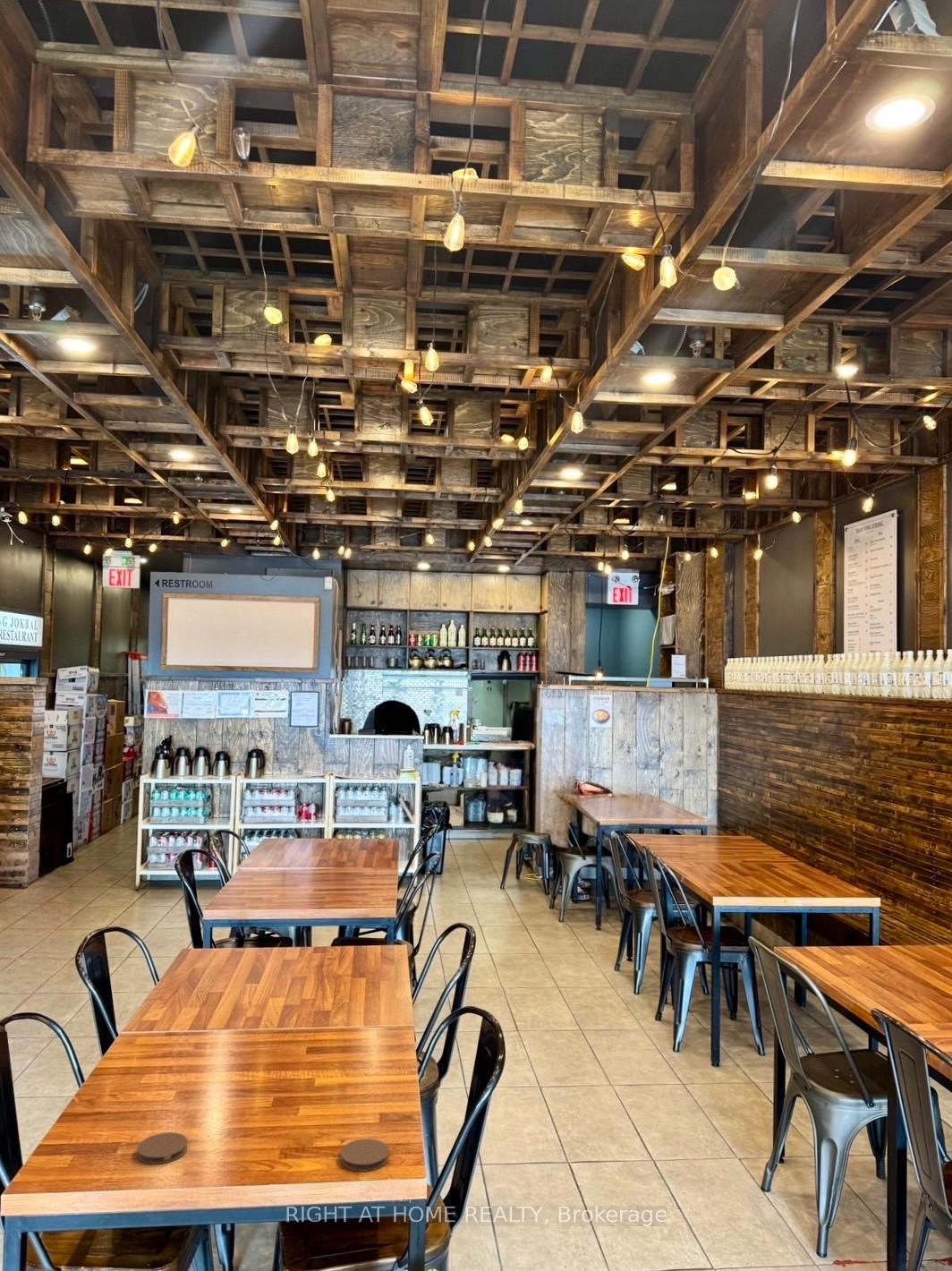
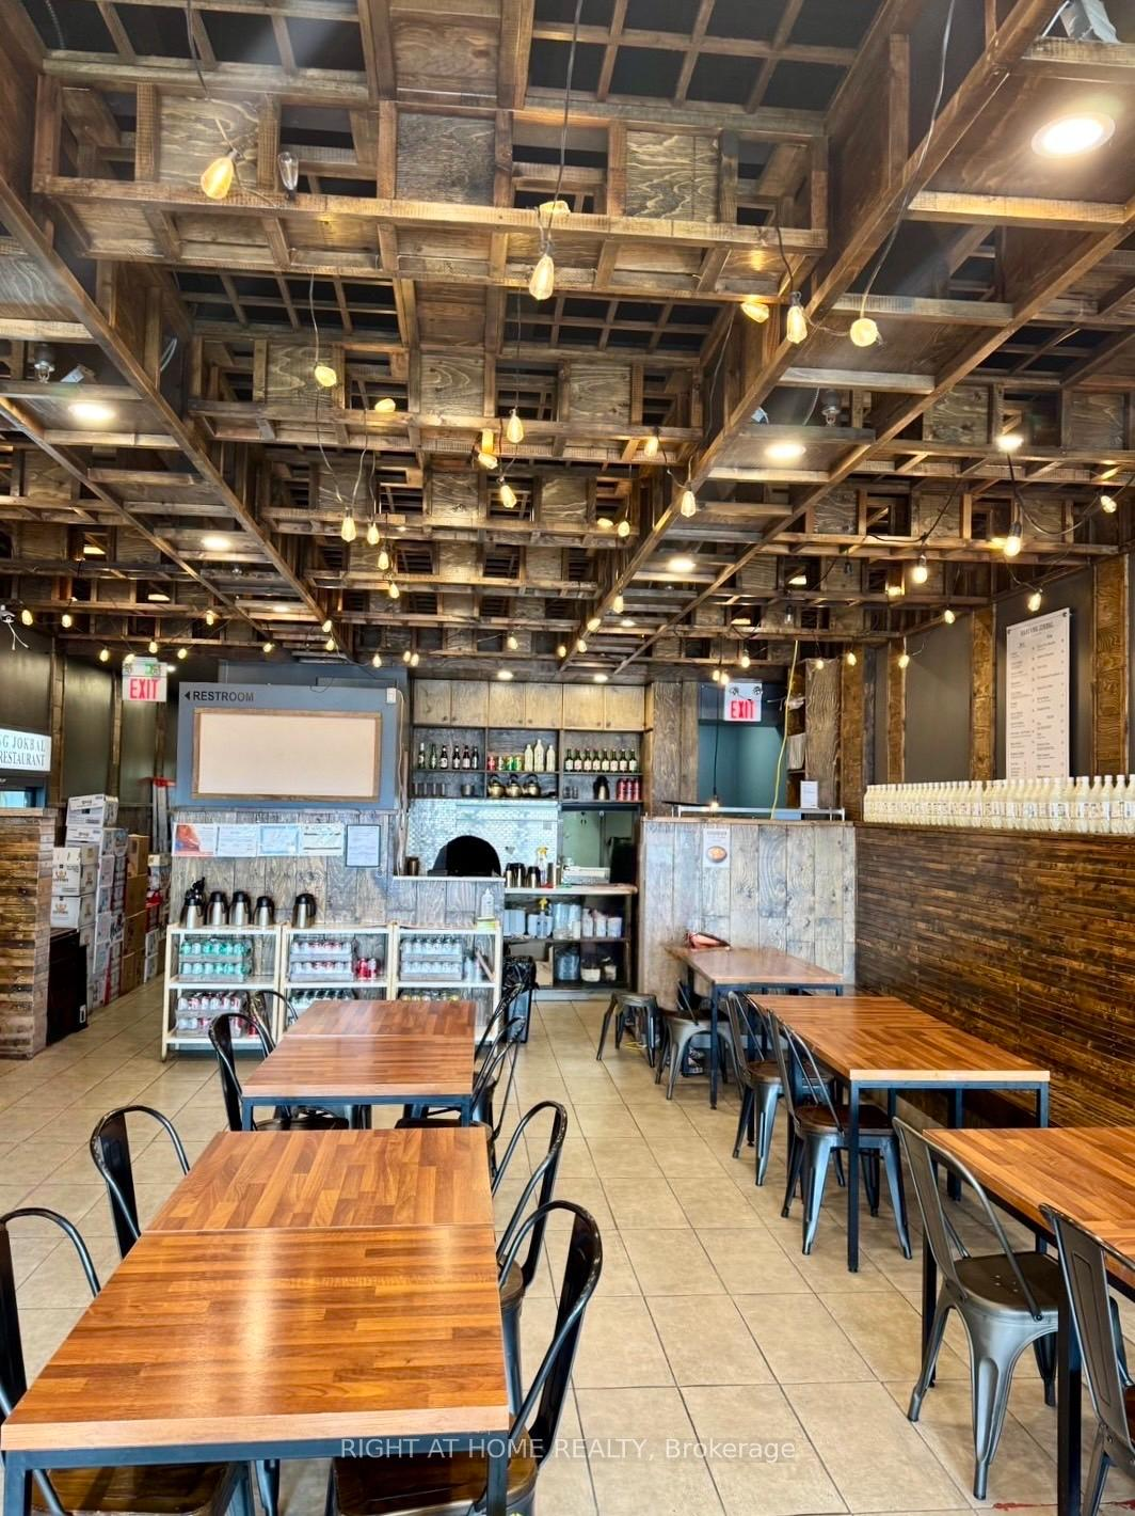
- coaster [136,1131,189,1165]
- coaster [340,1138,390,1173]
